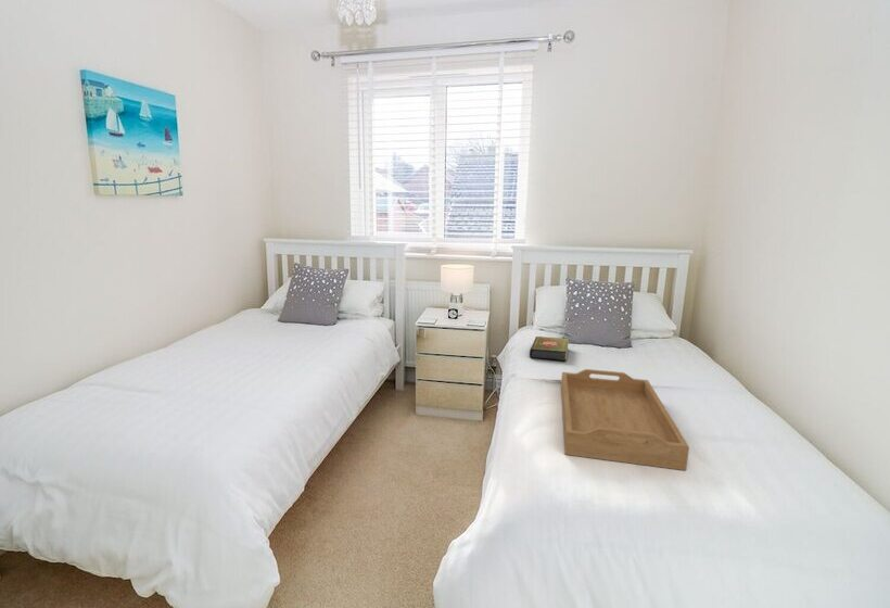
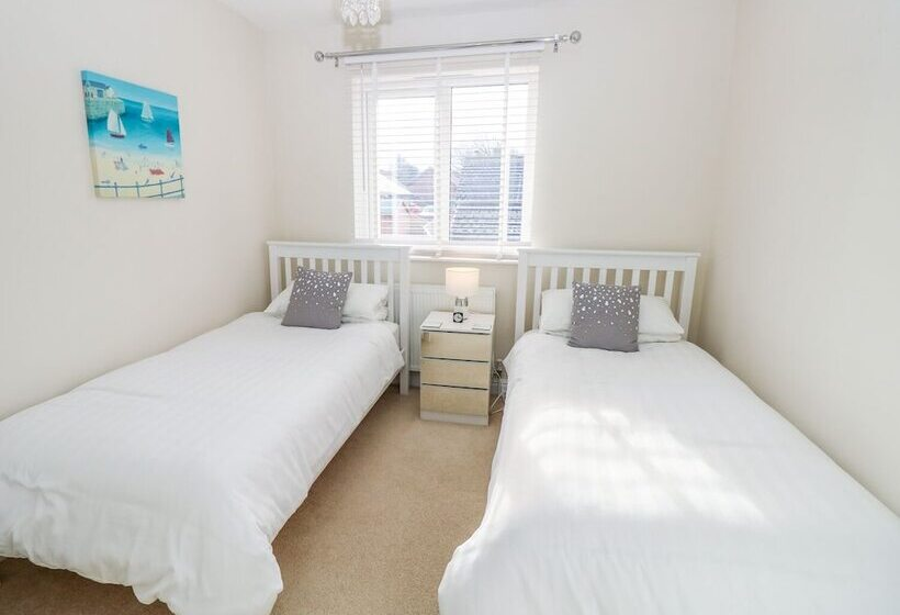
- book [529,335,570,362]
- serving tray [560,368,690,471]
